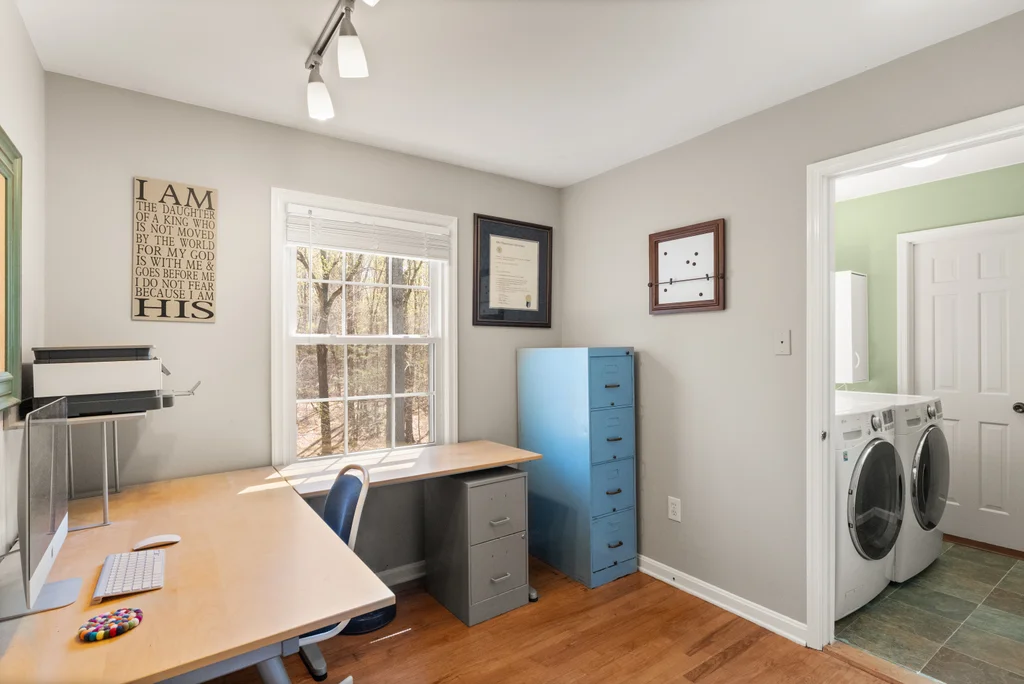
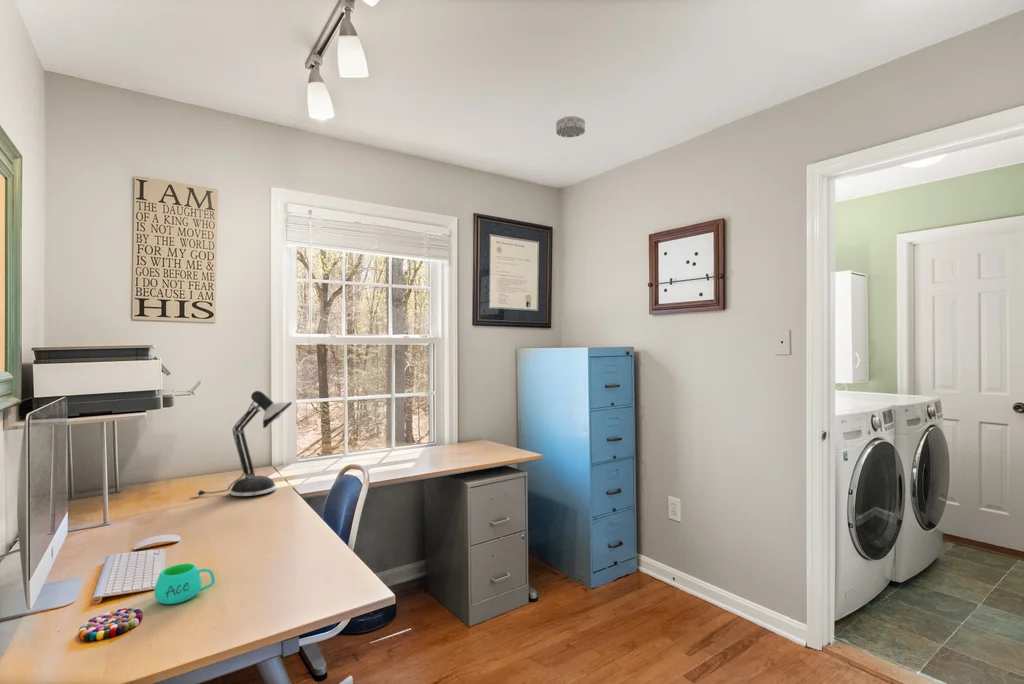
+ smoke detector [555,115,586,138]
+ desk lamp [194,390,293,497]
+ mug [153,562,216,605]
